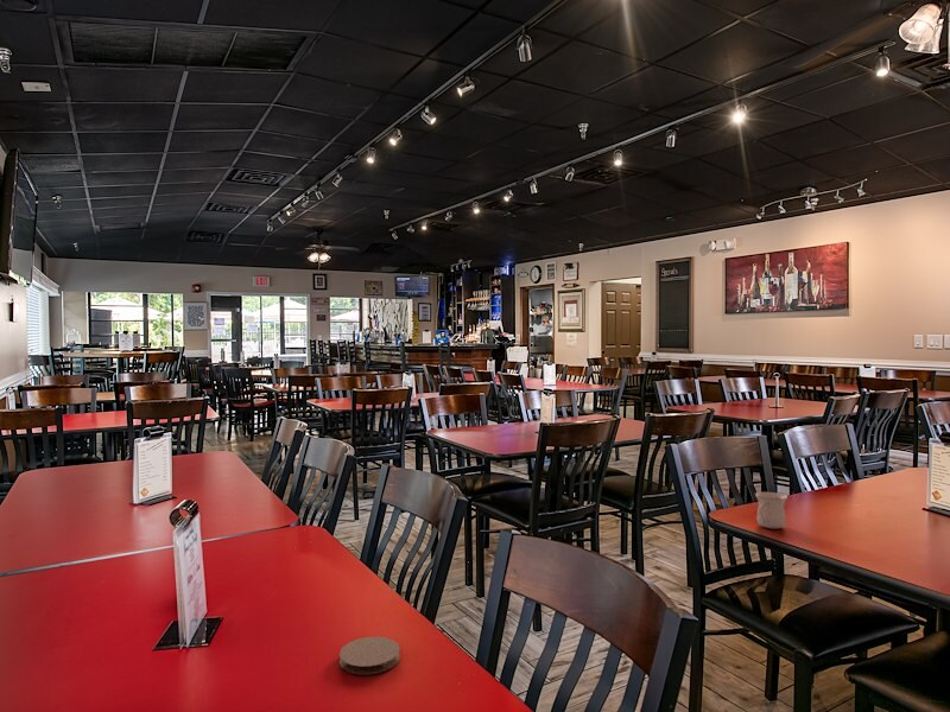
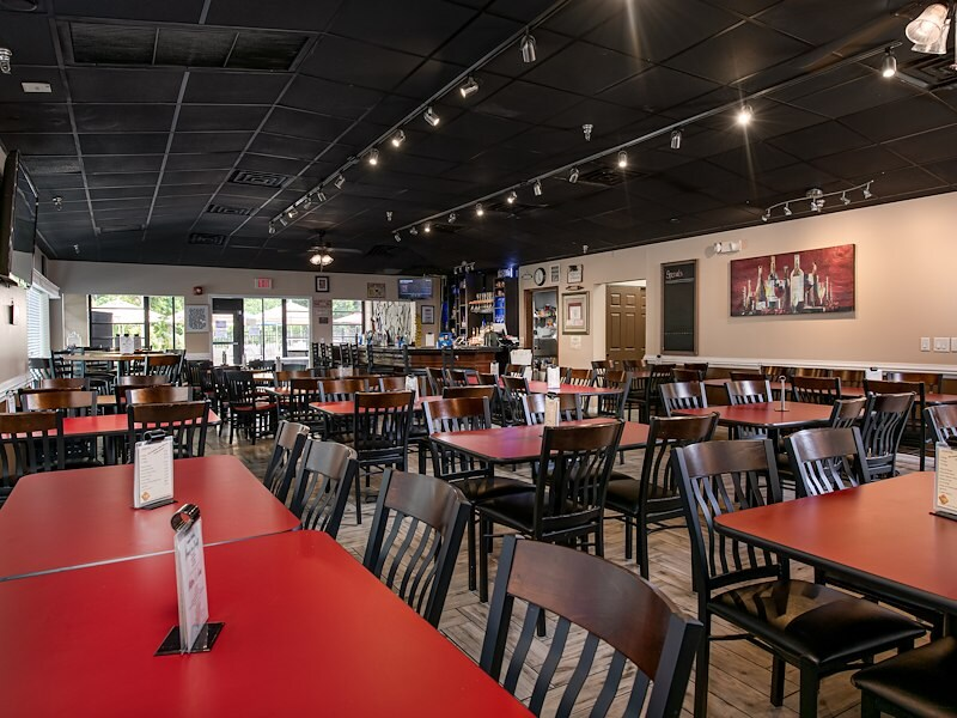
- mug [754,491,788,529]
- coaster [338,636,400,676]
